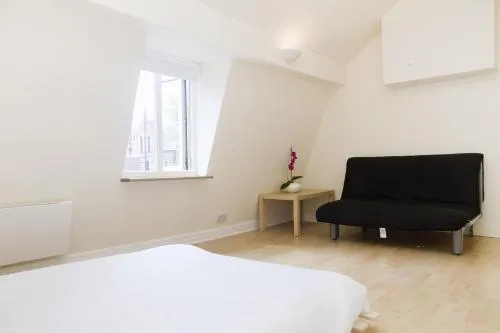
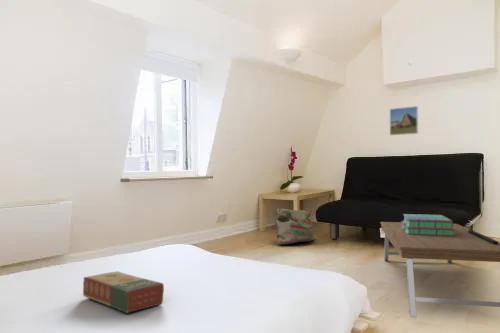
+ book [82,271,165,314]
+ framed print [389,105,419,136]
+ stack of books [400,213,455,236]
+ coffee table [379,221,500,318]
+ bag [274,207,318,245]
